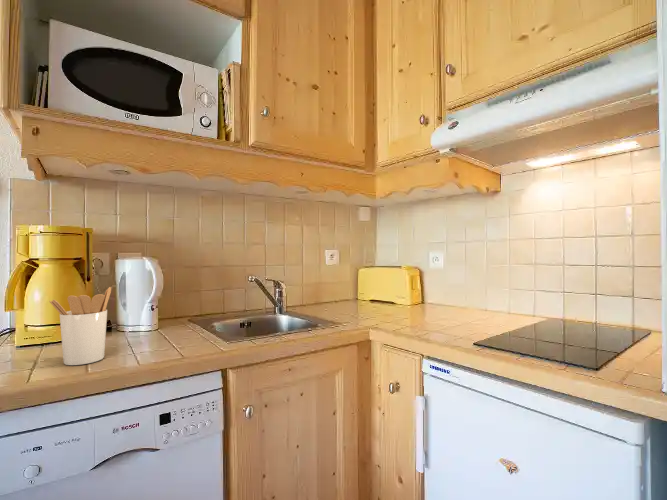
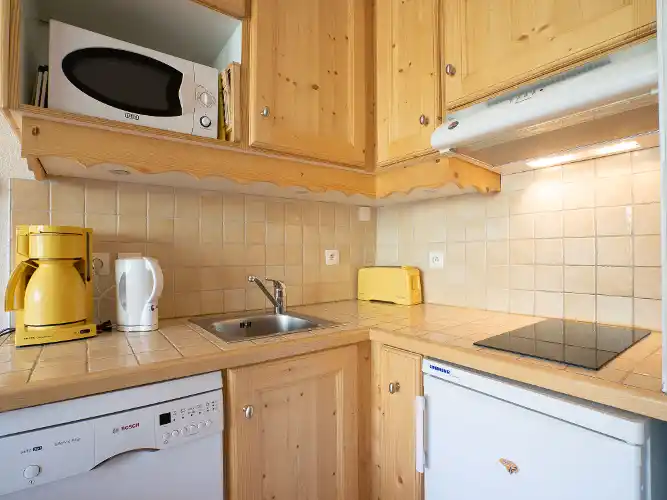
- utensil holder [48,286,112,366]
